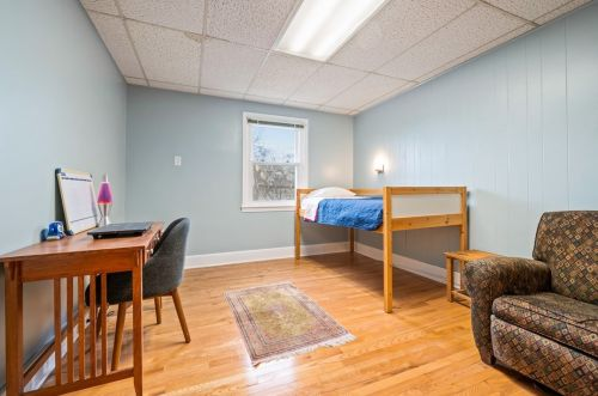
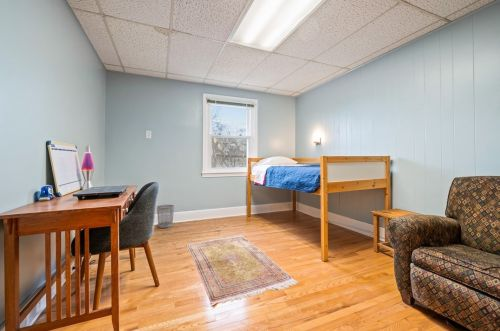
+ wastebasket [156,204,175,229]
